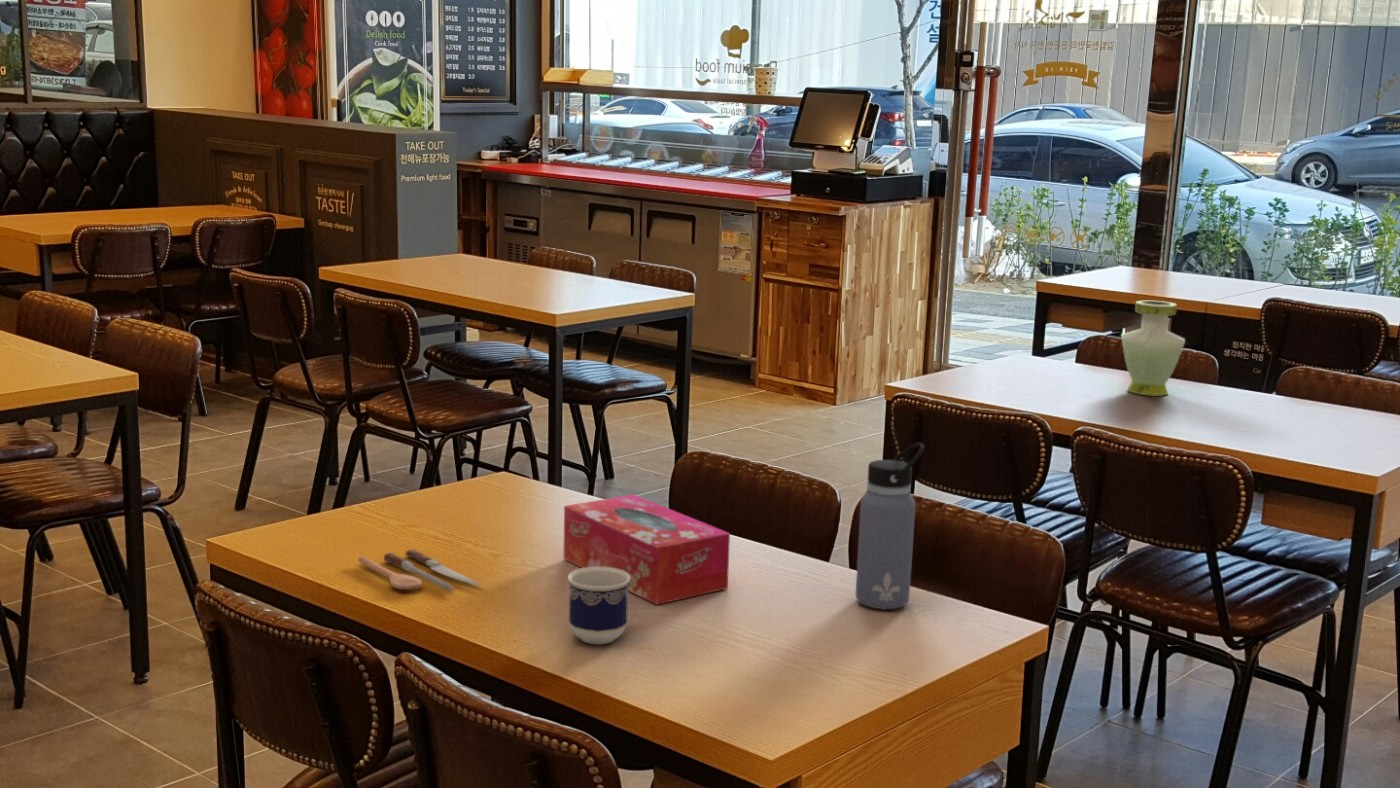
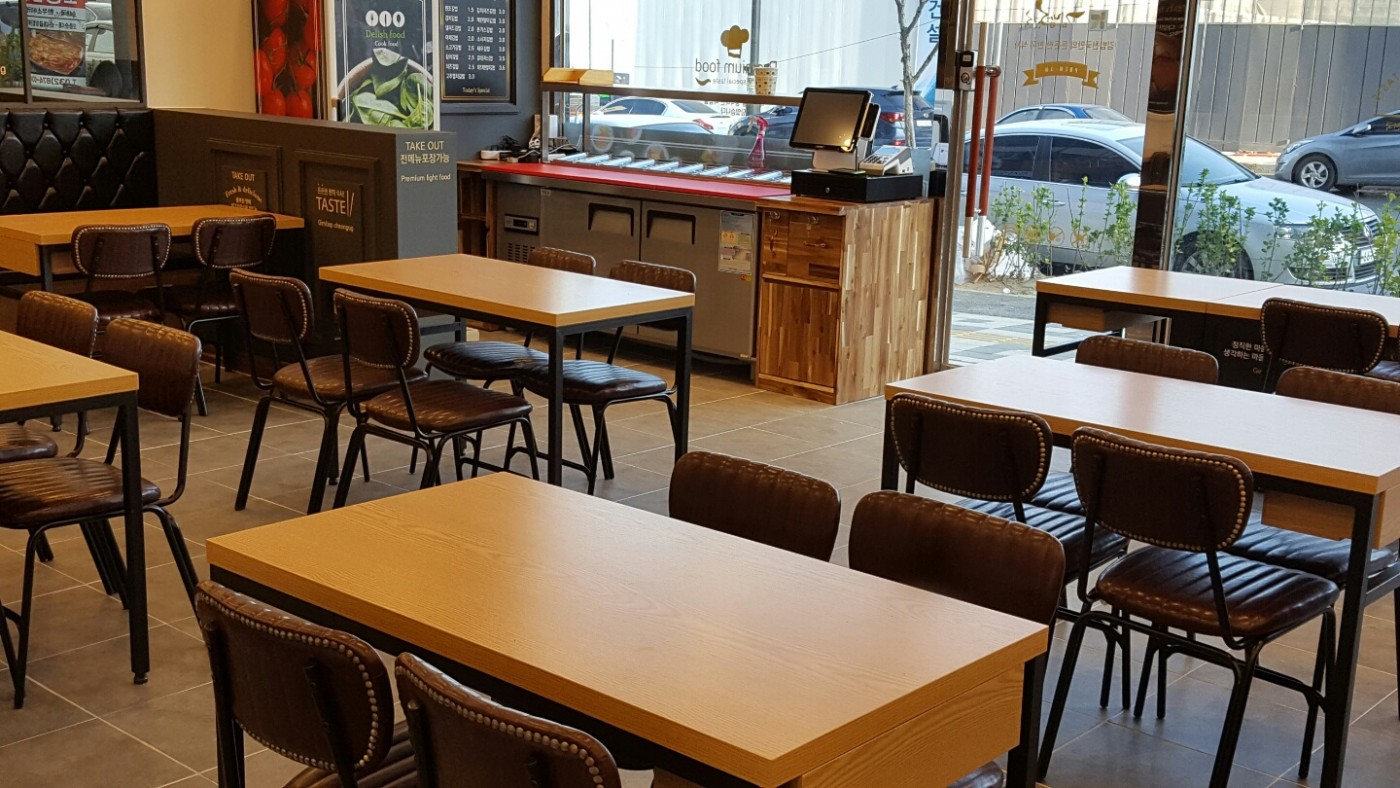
- cup [567,567,630,645]
- water bottle [855,442,925,610]
- spoon [357,549,485,592]
- tissue box [563,493,731,606]
- vase [1120,300,1186,396]
